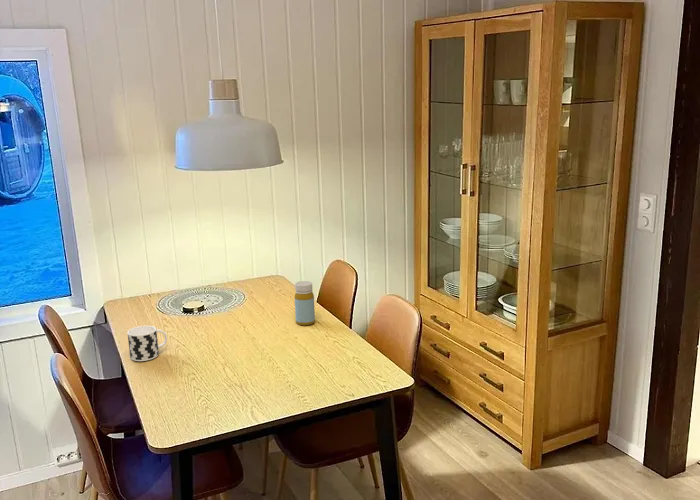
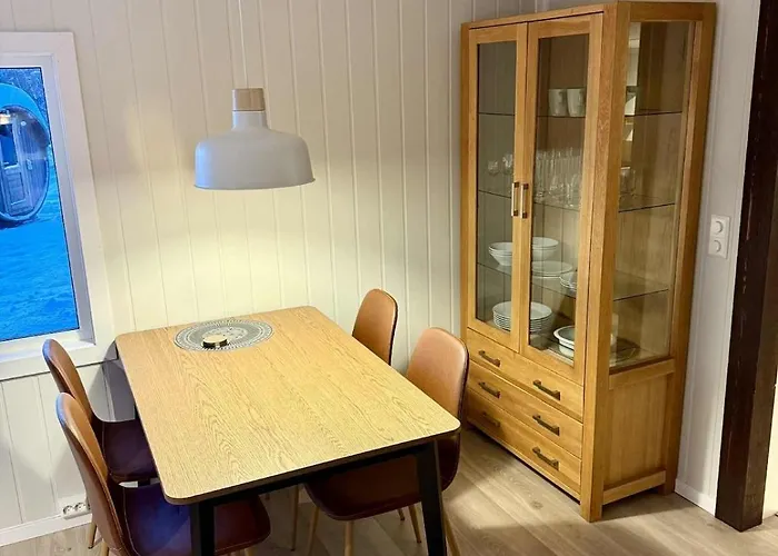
- bottle [294,280,316,326]
- cup [126,325,168,362]
